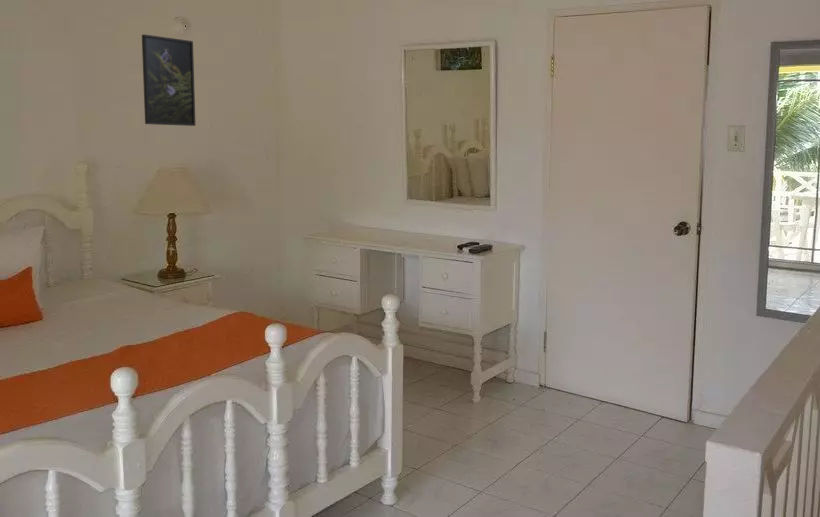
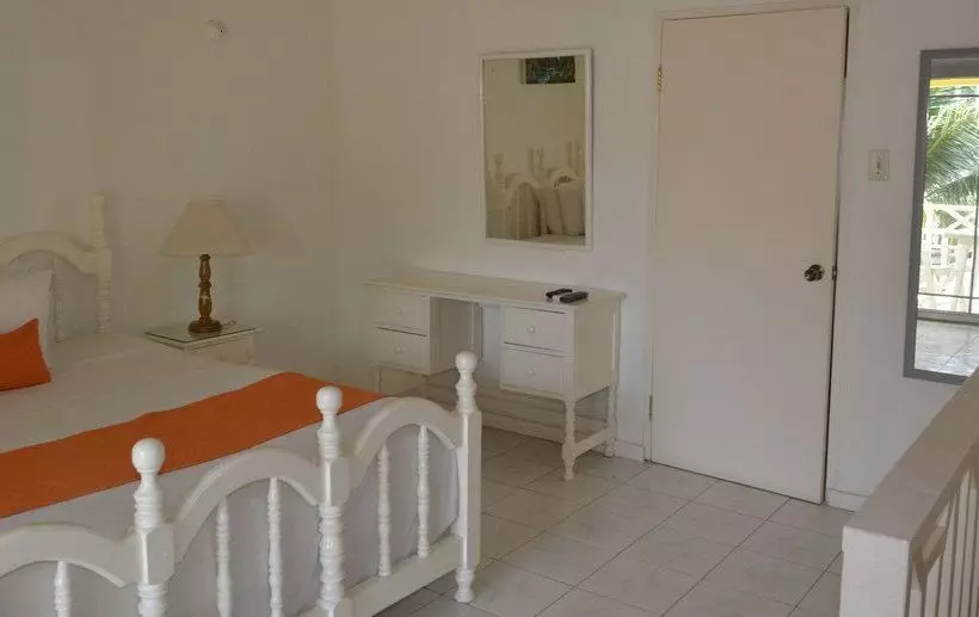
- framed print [141,33,197,127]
